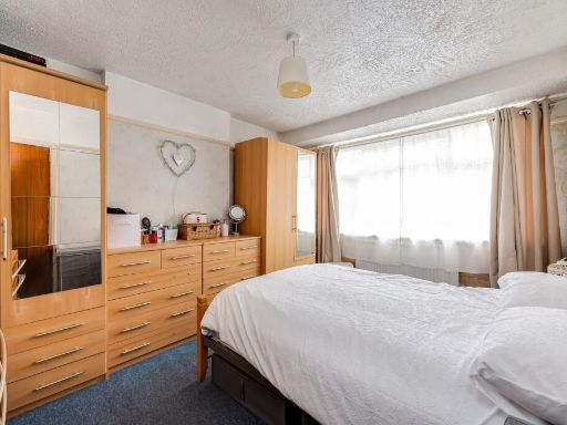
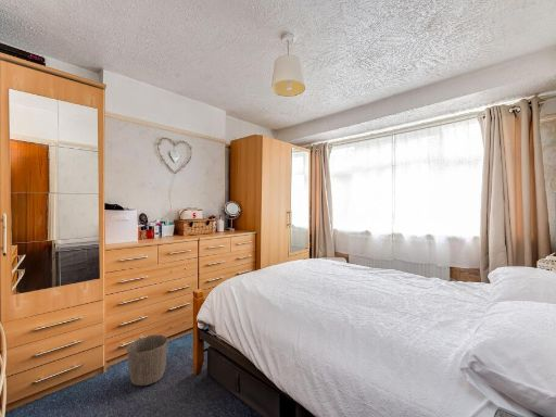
+ waste basket [126,333,169,387]
